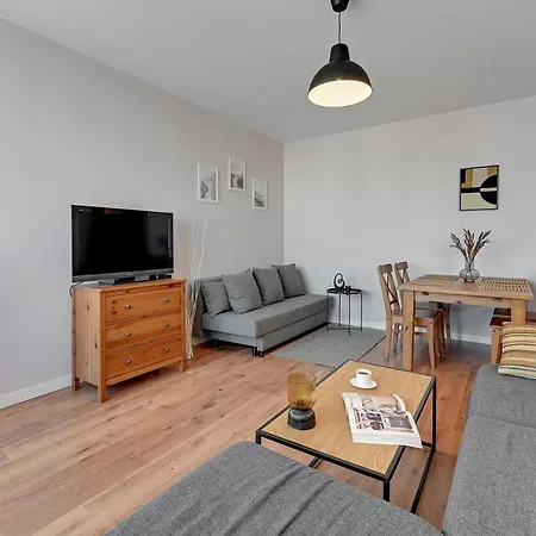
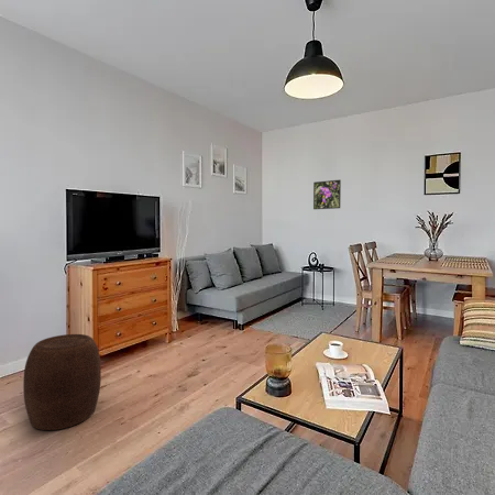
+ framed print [312,179,342,210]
+ stool [22,333,102,431]
